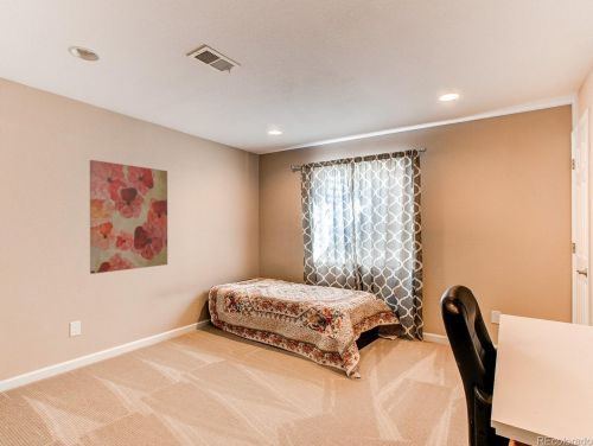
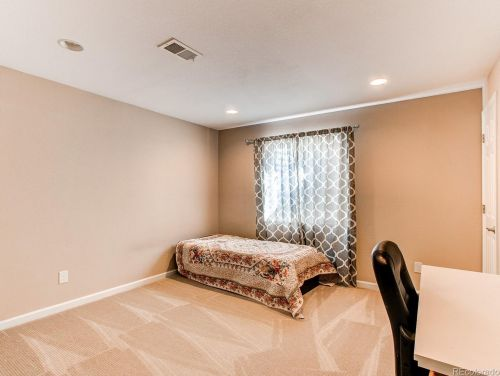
- wall art [89,159,168,275]
